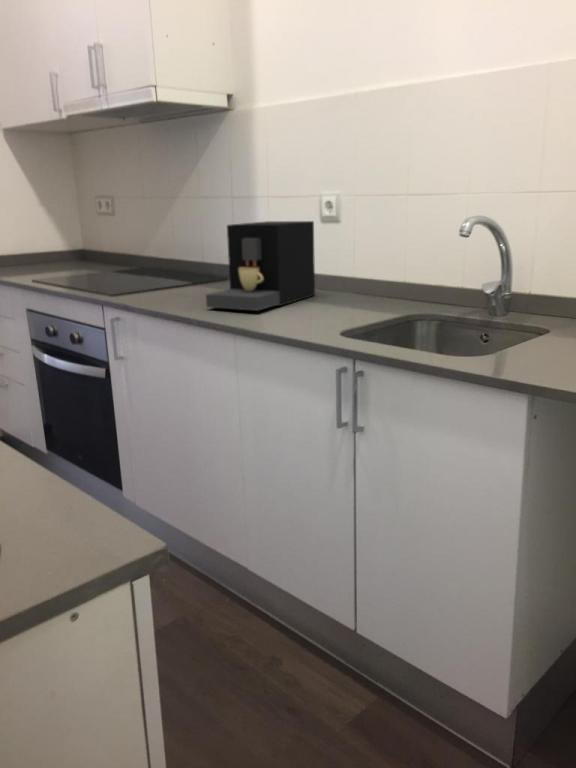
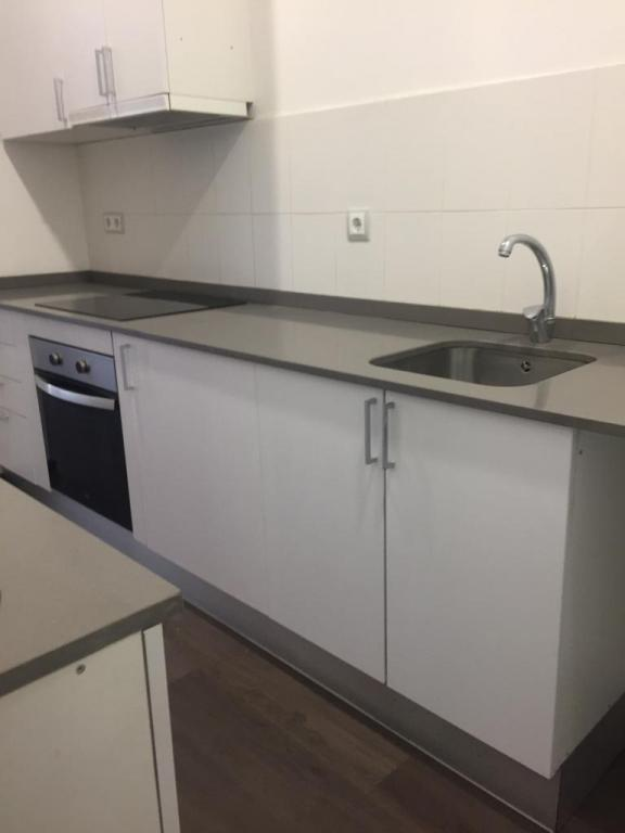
- coffee maker [205,220,316,312]
